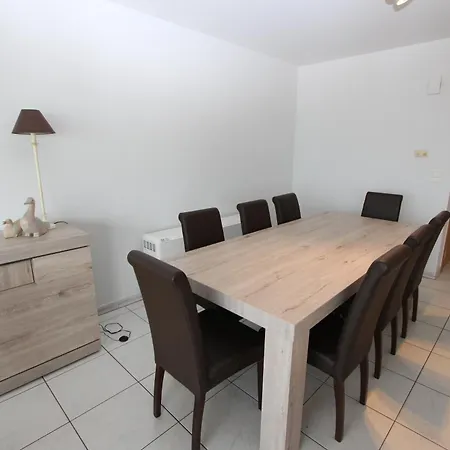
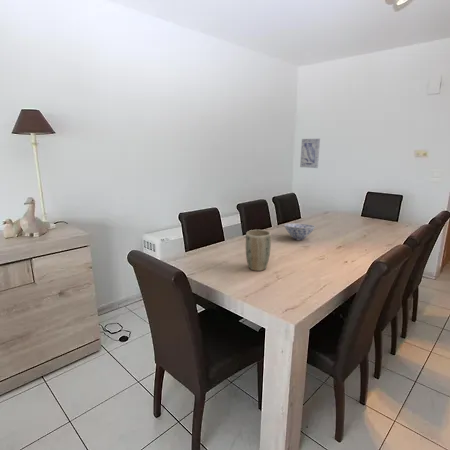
+ wall art [299,138,321,169]
+ bowl [283,222,316,241]
+ plant pot [245,229,272,272]
